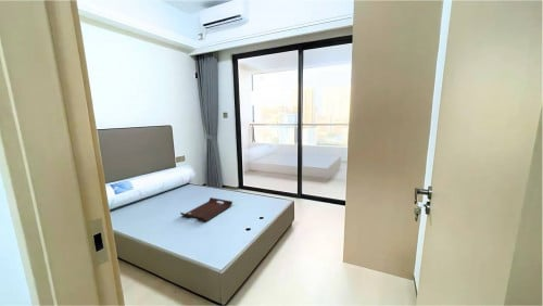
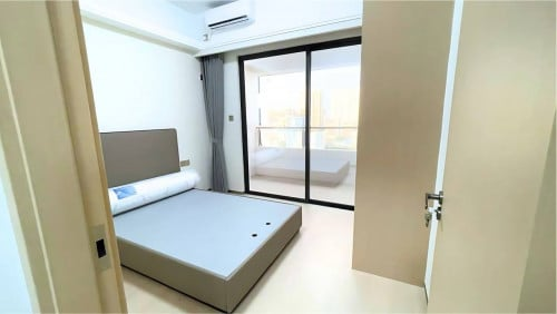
- serving tray [179,196,233,222]
